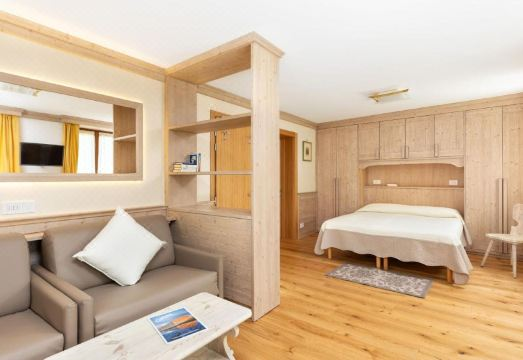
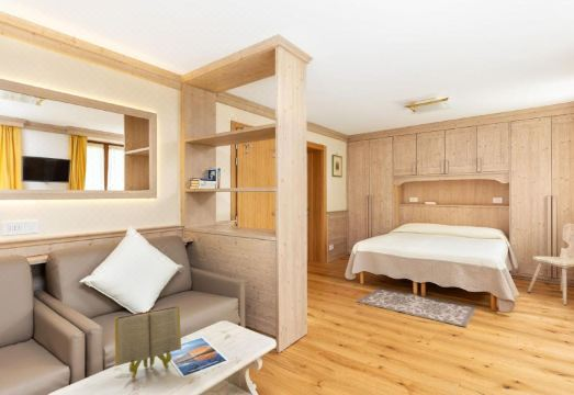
+ book [113,305,182,380]
